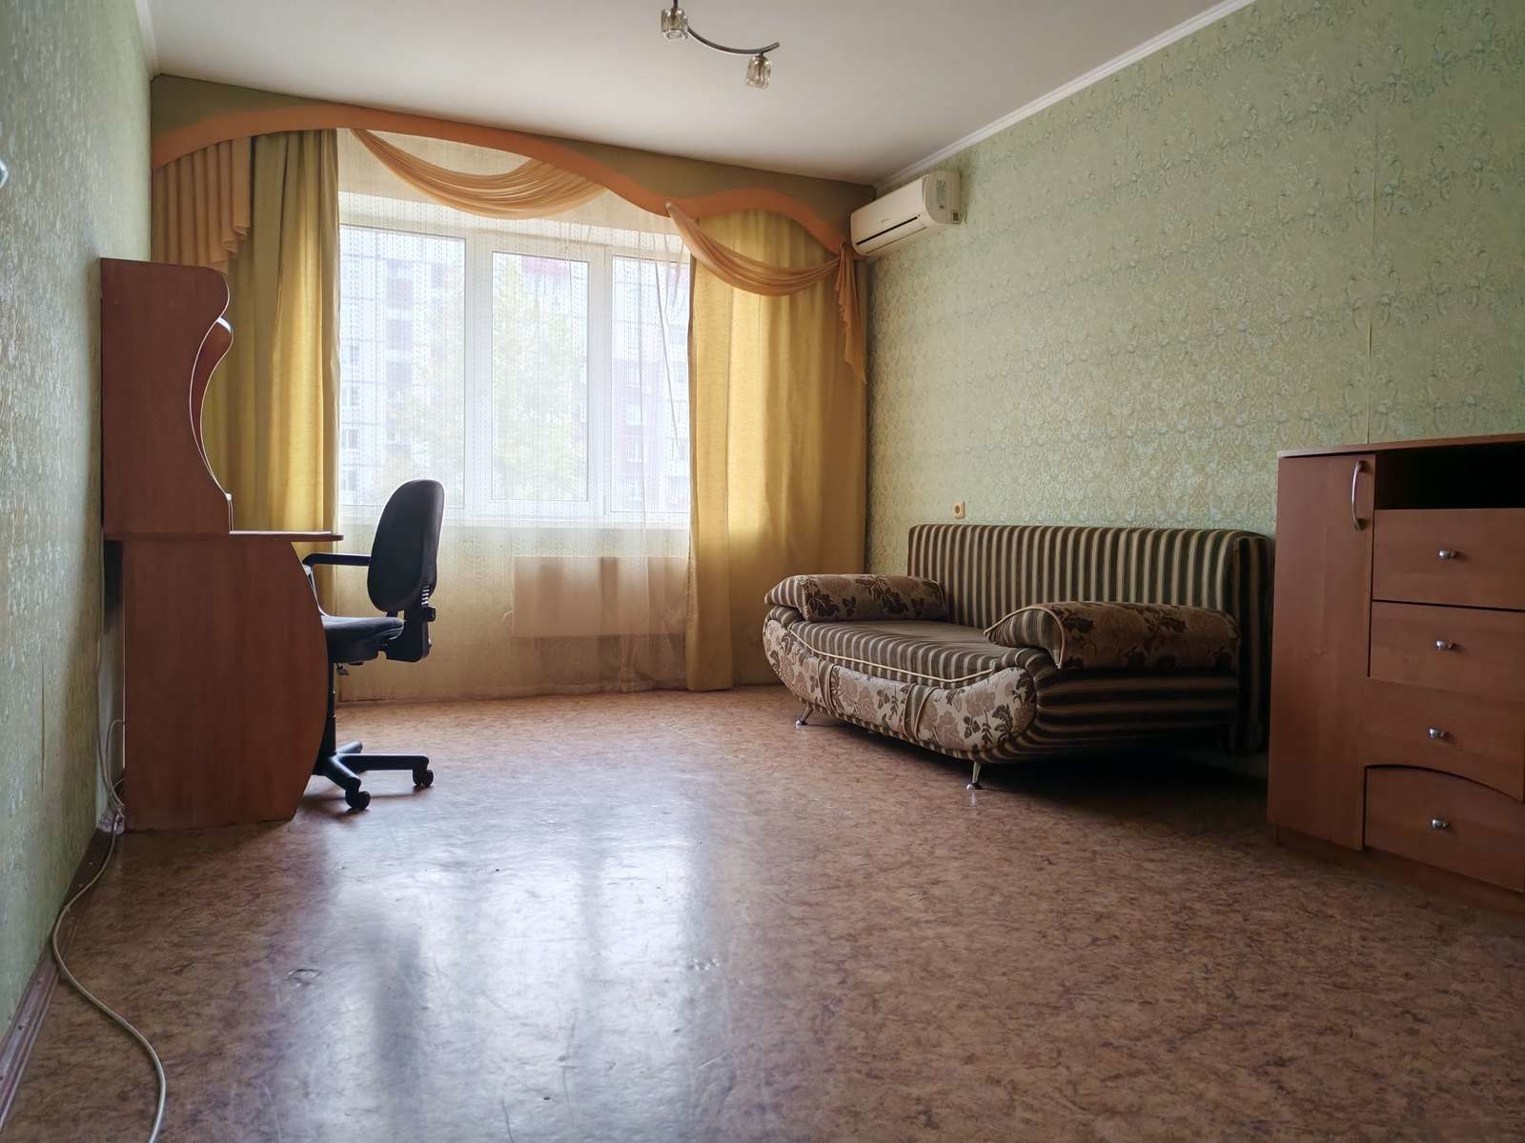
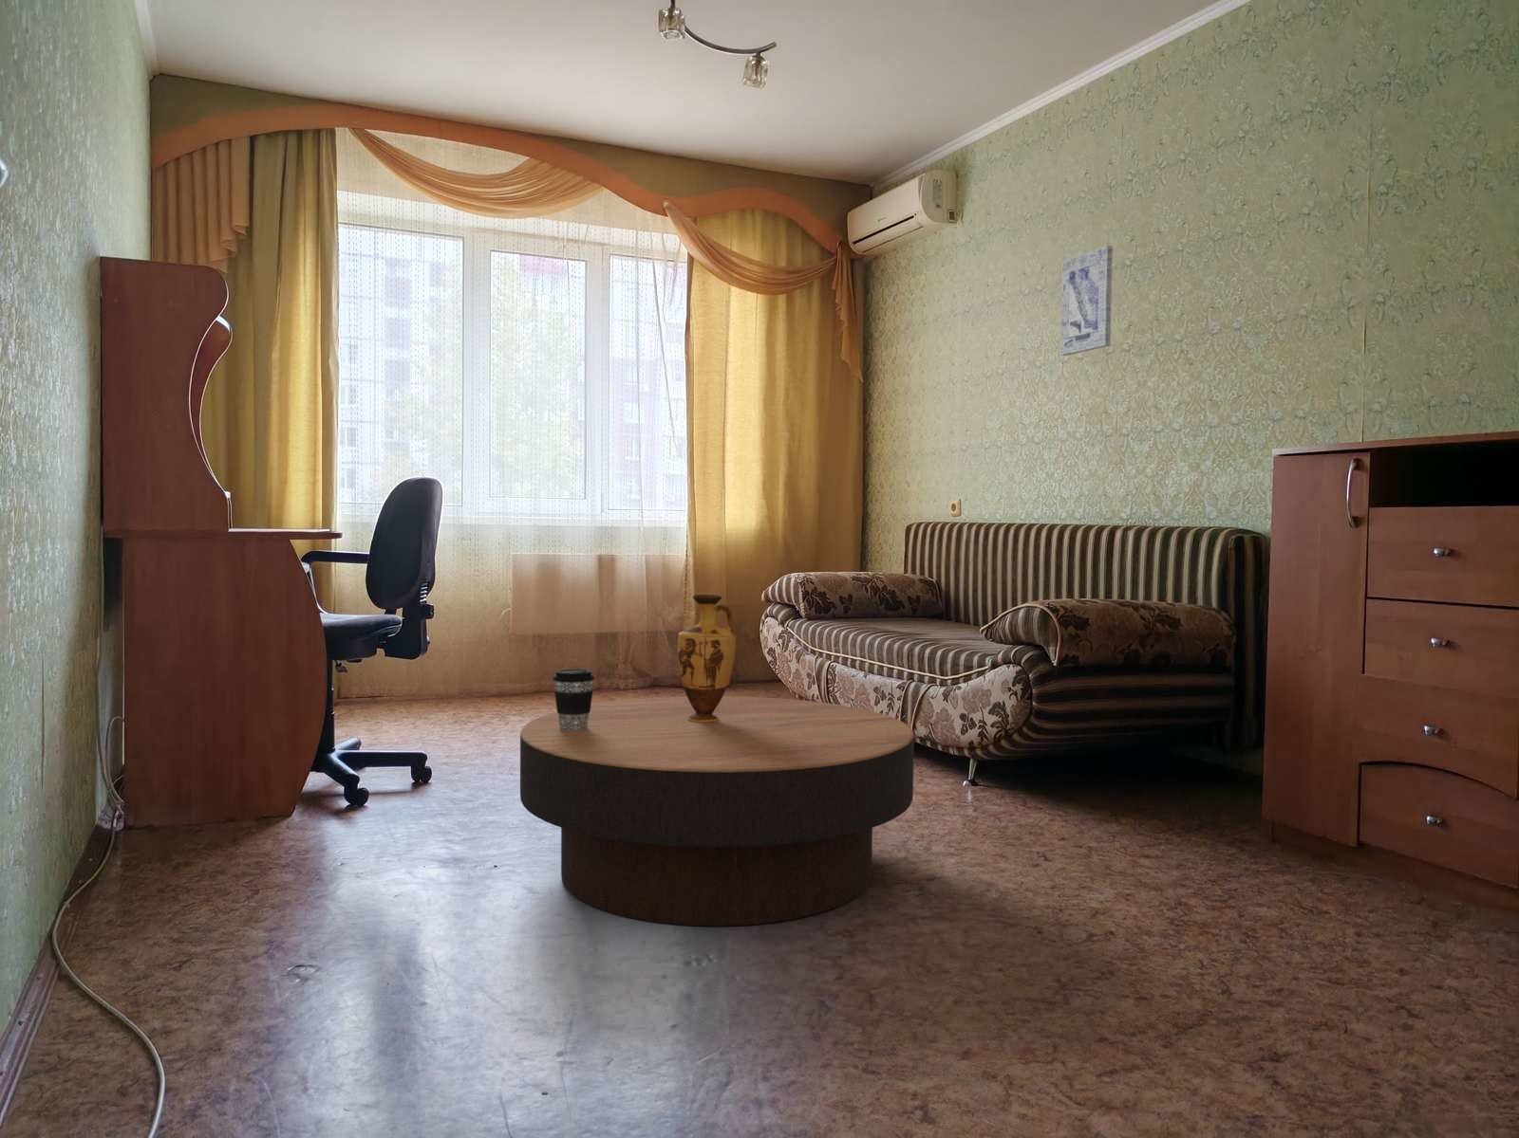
+ vase [677,594,737,723]
+ wall art [1060,245,1114,356]
+ coffee table [519,696,915,928]
+ coffee cup [551,668,596,730]
